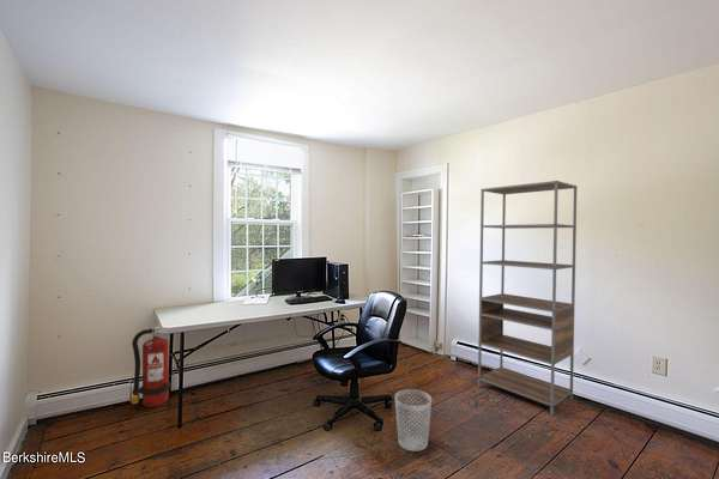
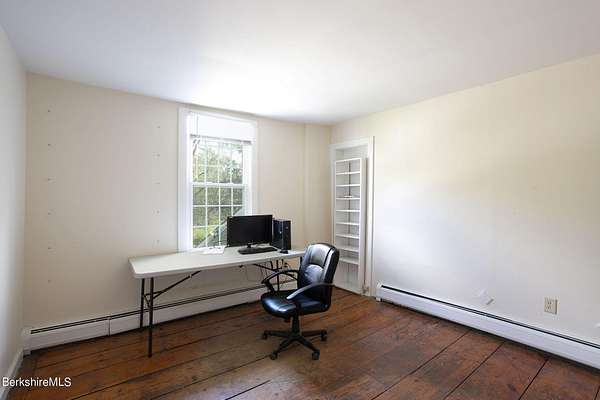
- shelving unit [477,180,578,416]
- fire extinguisher [131,325,171,408]
- wastebasket [394,388,433,453]
